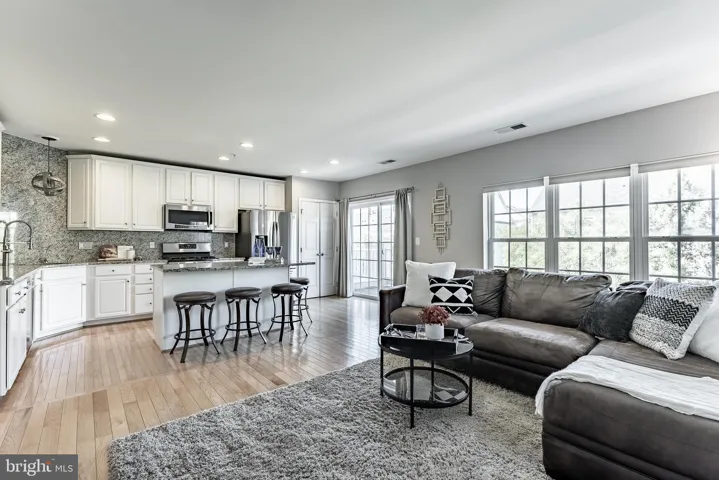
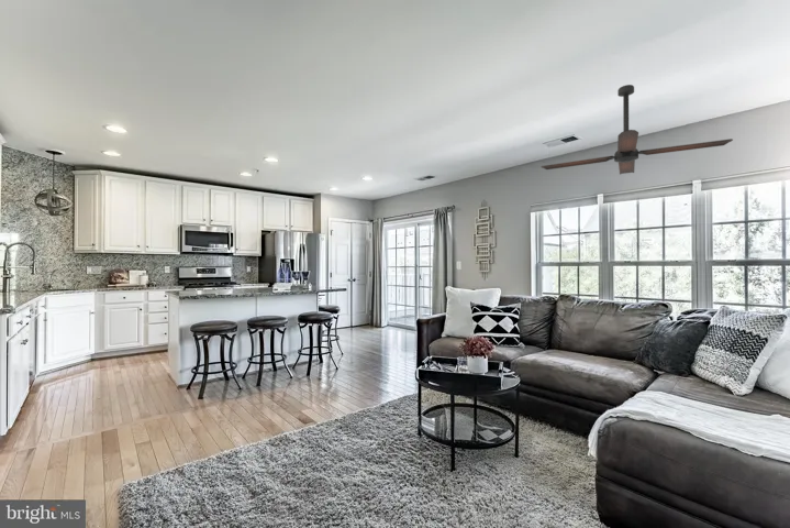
+ ceiling fan [541,84,734,175]
